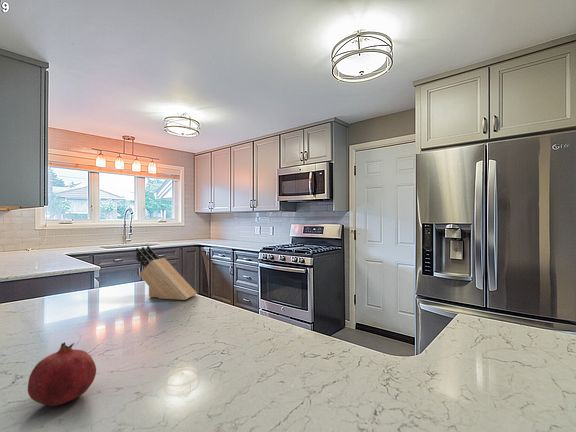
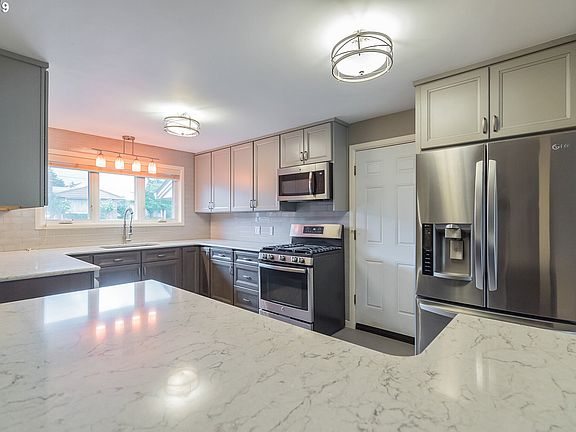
- knife block [135,245,198,301]
- fruit [27,341,97,407]
